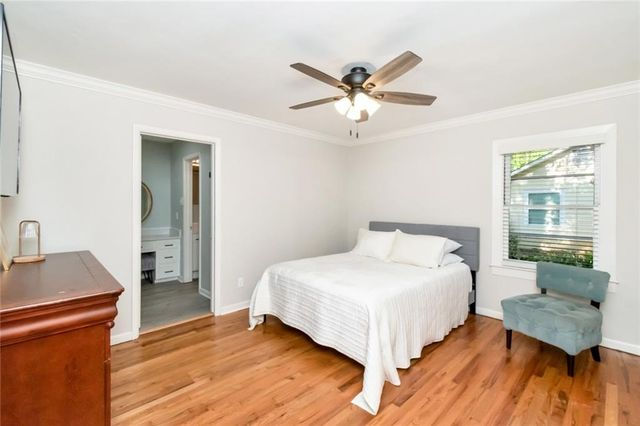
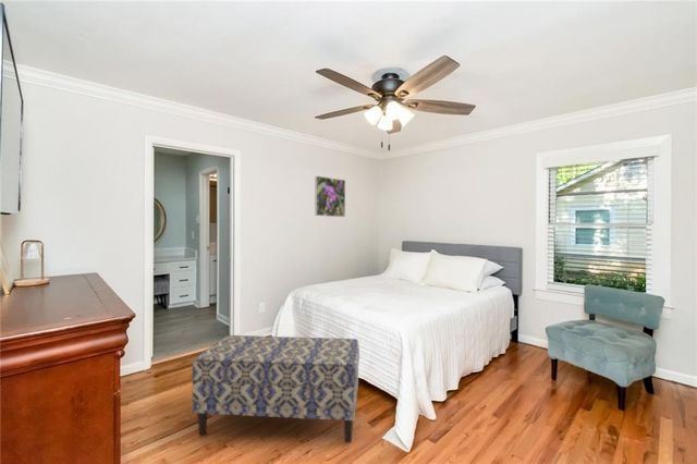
+ bench [191,334,360,444]
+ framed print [314,175,346,218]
